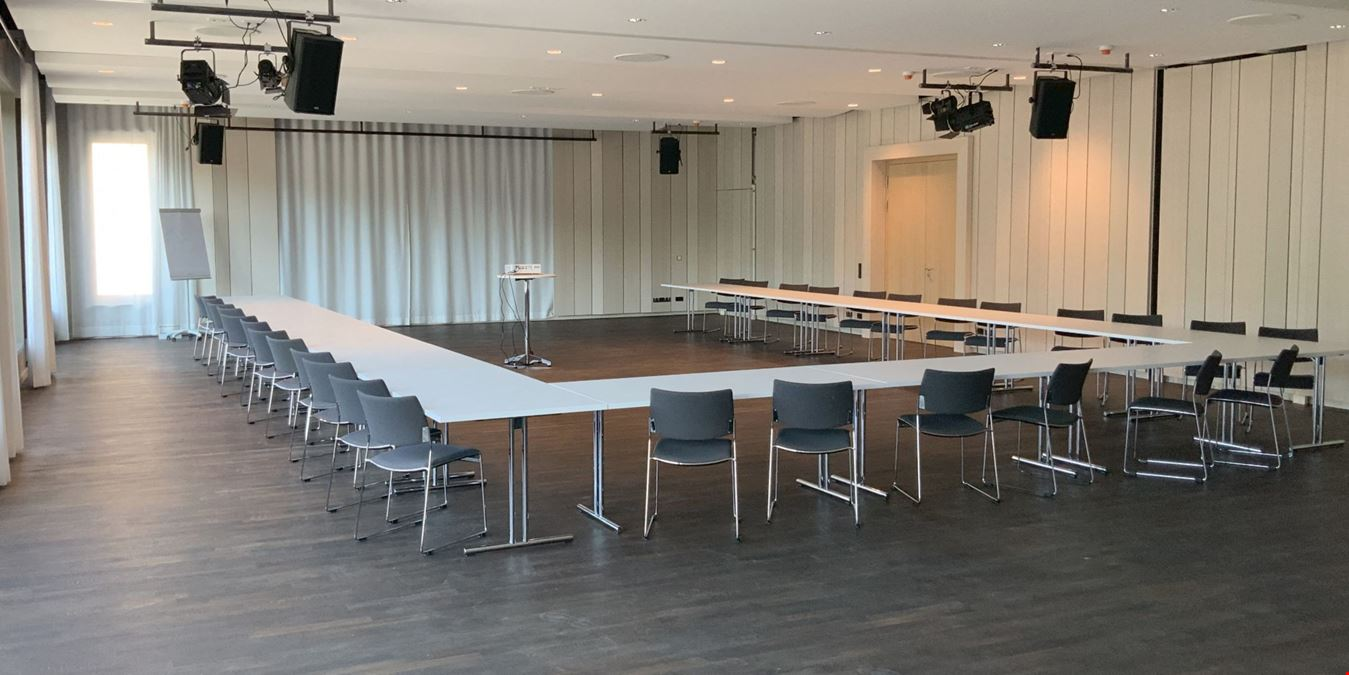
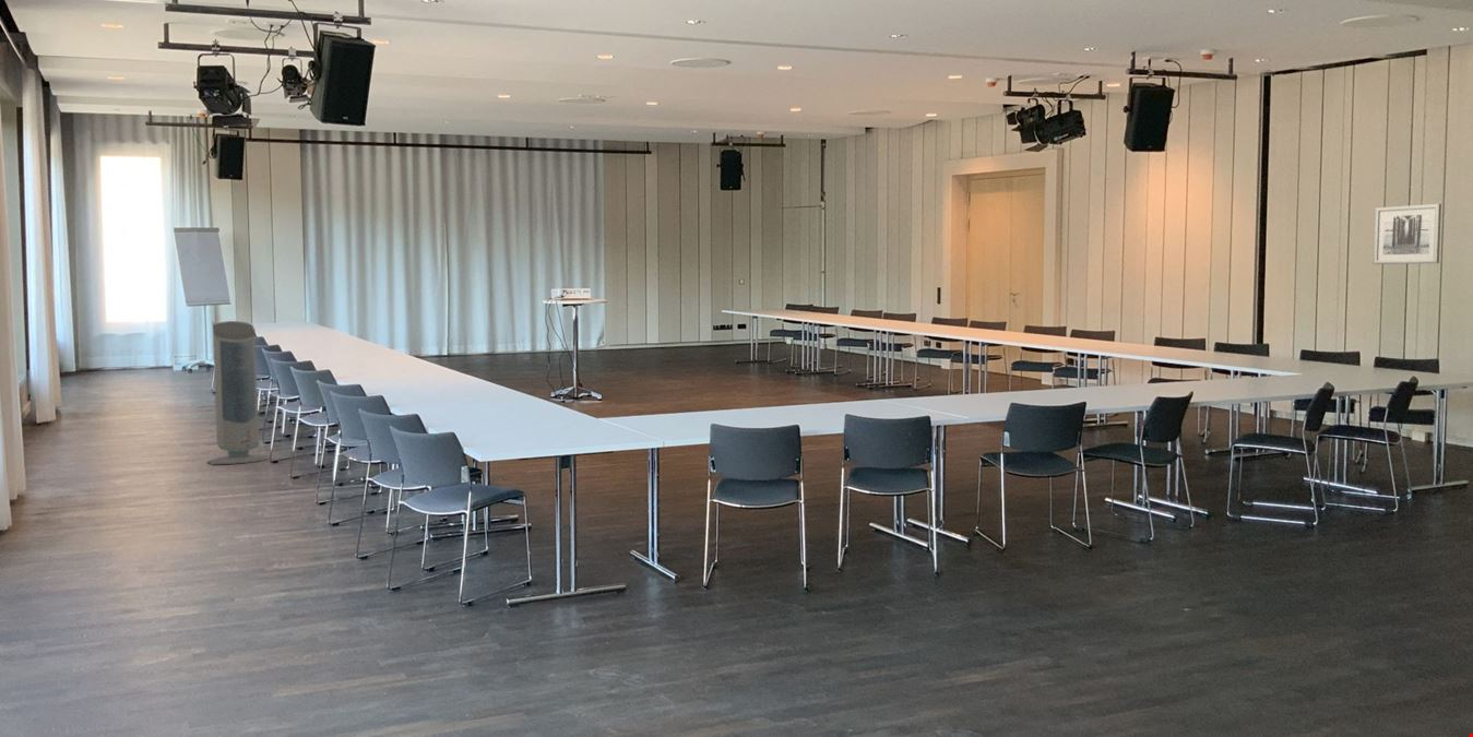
+ air purifier [206,320,271,465]
+ wall art [1373,203,1442,265]
